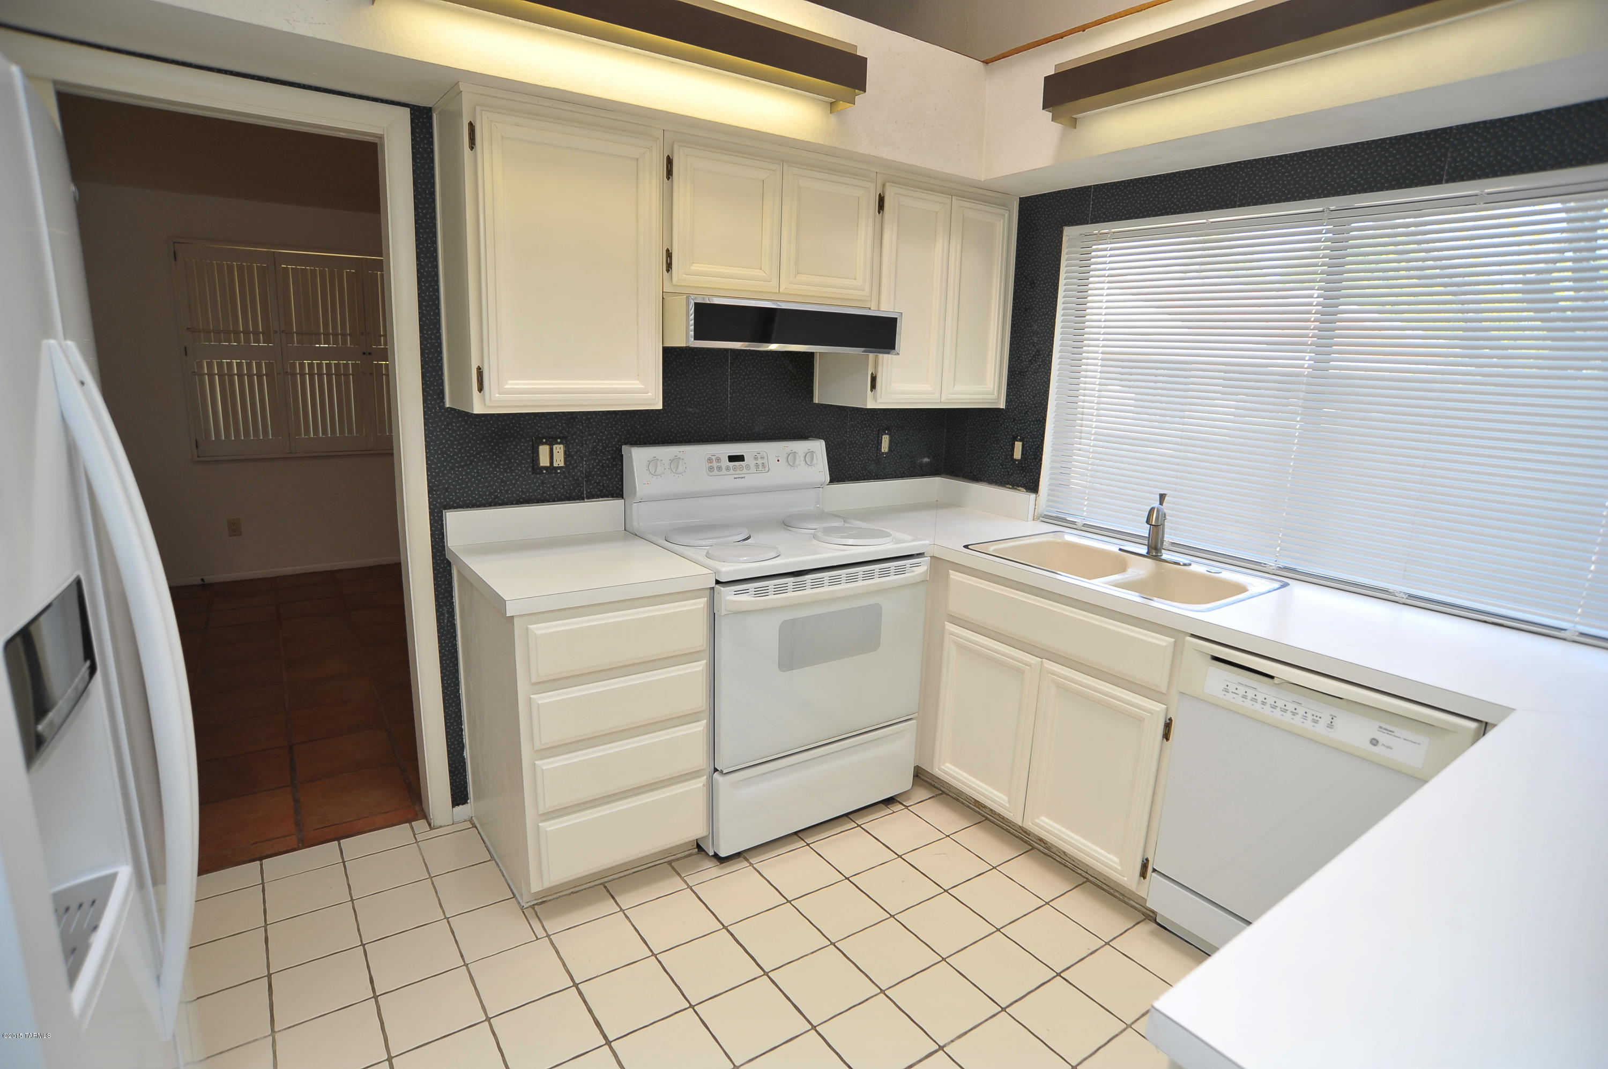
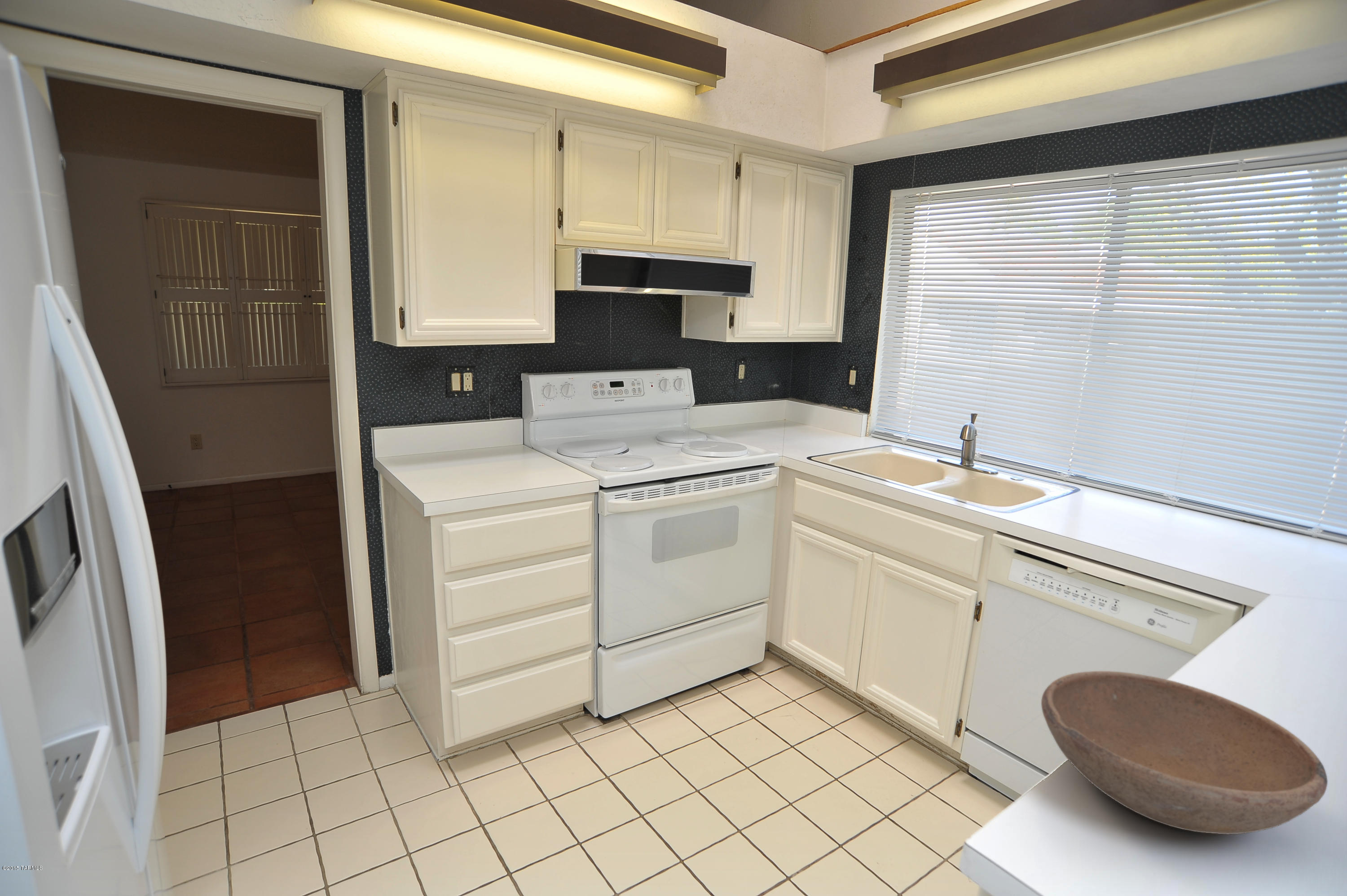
+ bowl [1041,671,1328,835]
